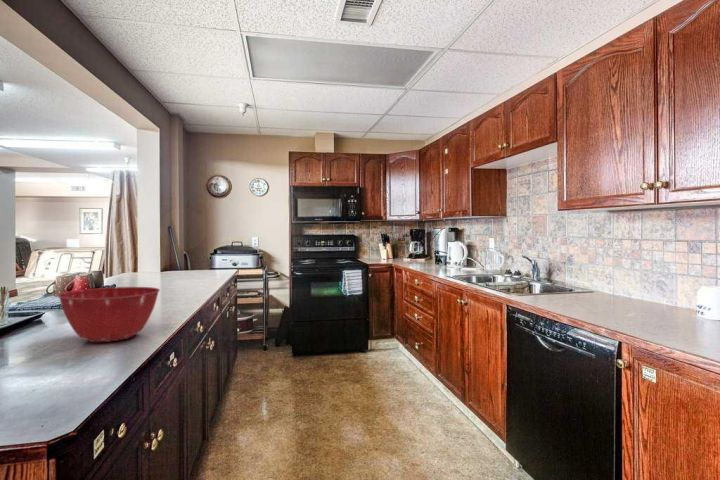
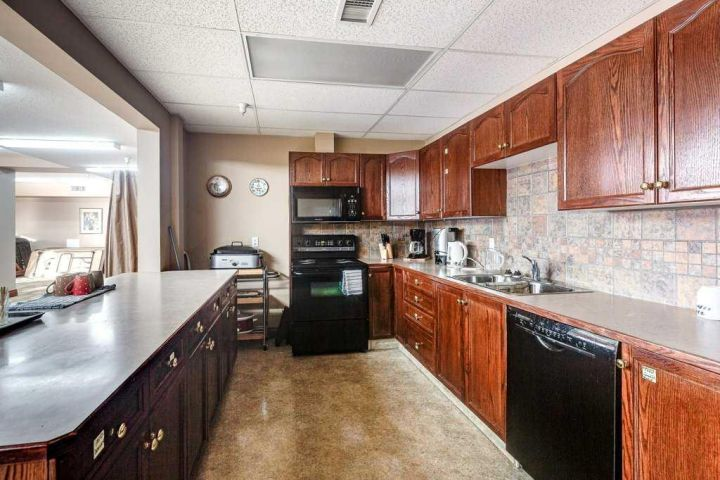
- mixing bowl [57,286,161,343]
